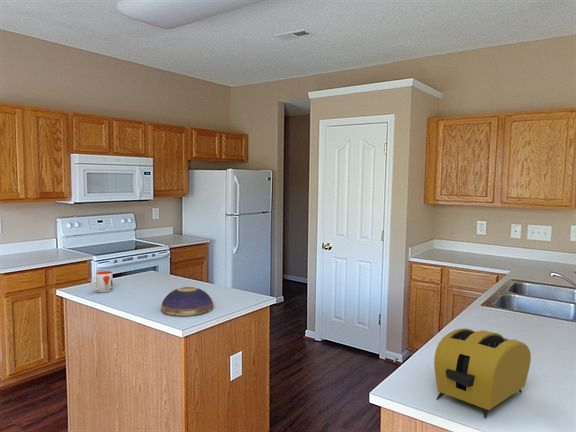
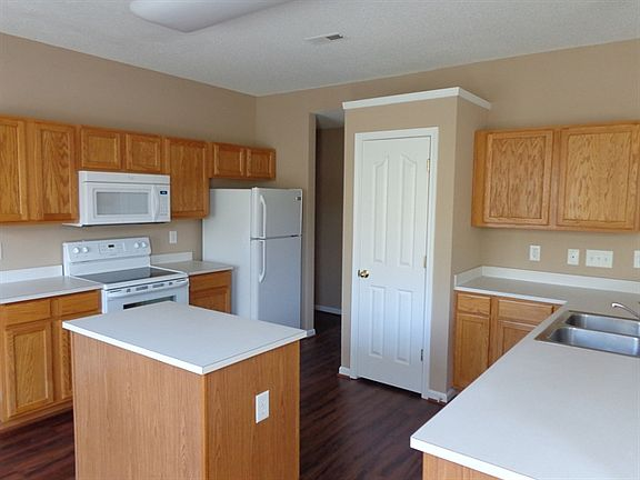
- decorative bowl [160,286,215,317]
- toaster [433,328,532,419]
- mug [90,270,114,294]
